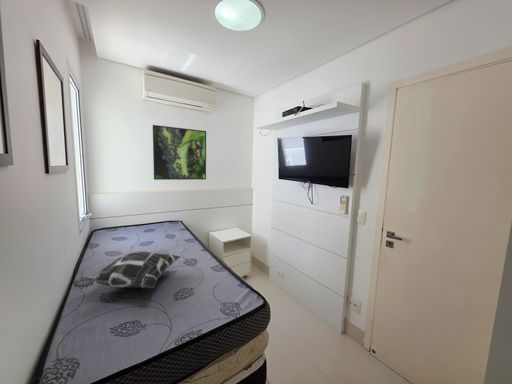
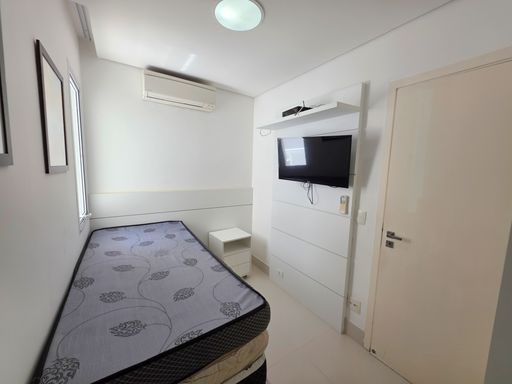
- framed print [152,124,207,181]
- decorative pillow [74,250,181,290]
